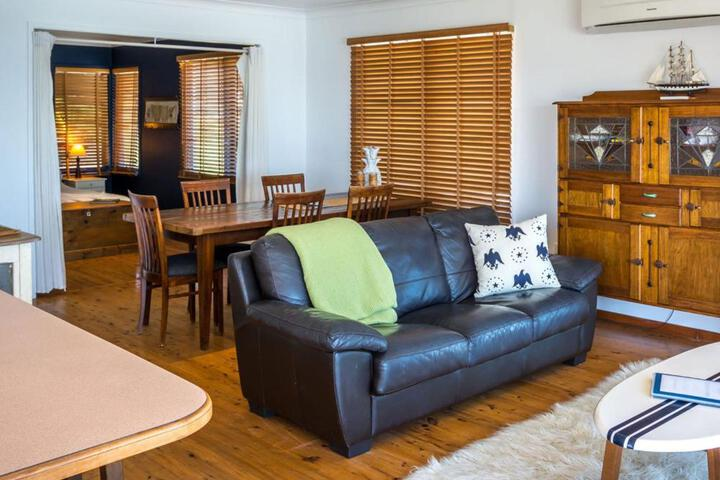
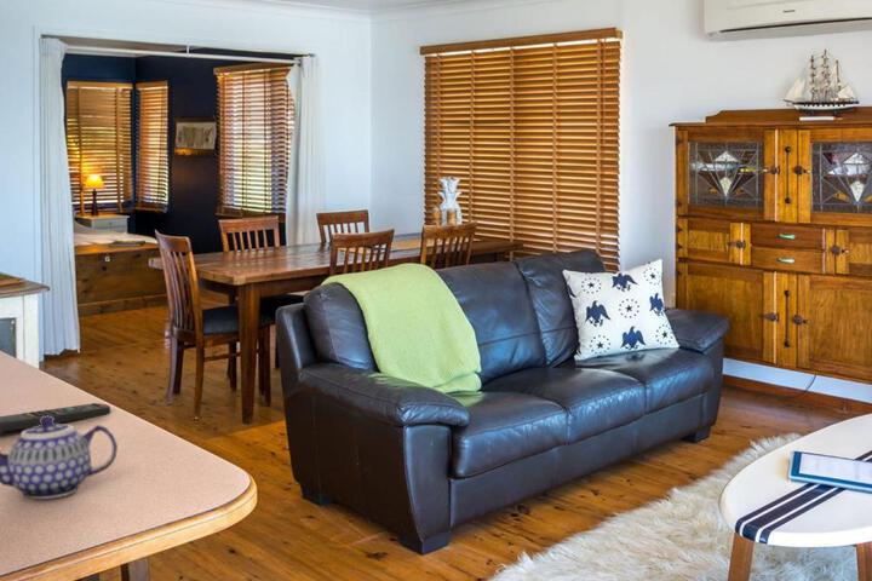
+ teapot [0,415,119,500]
+ remote control [0,402,111,433]
